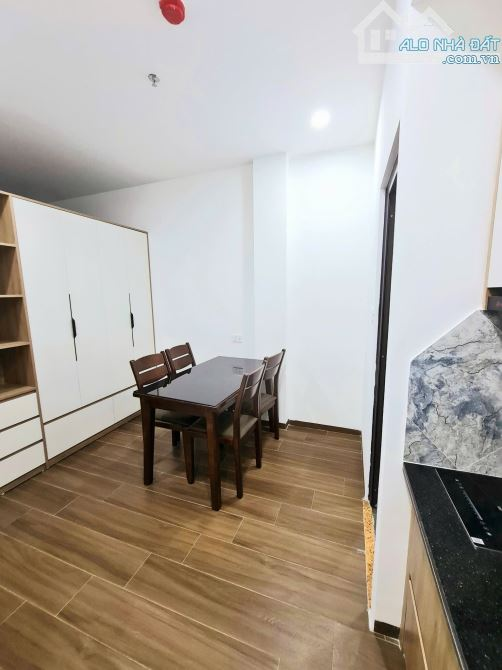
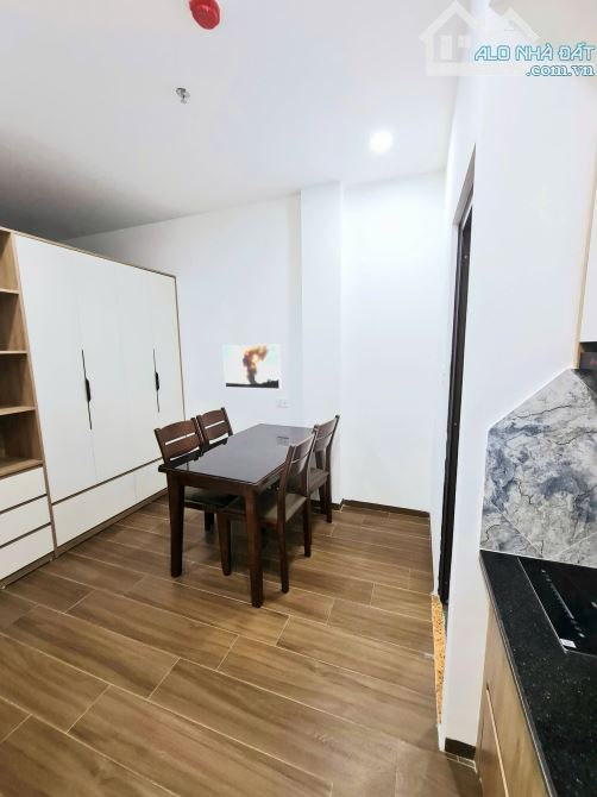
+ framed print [222,344,282,390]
